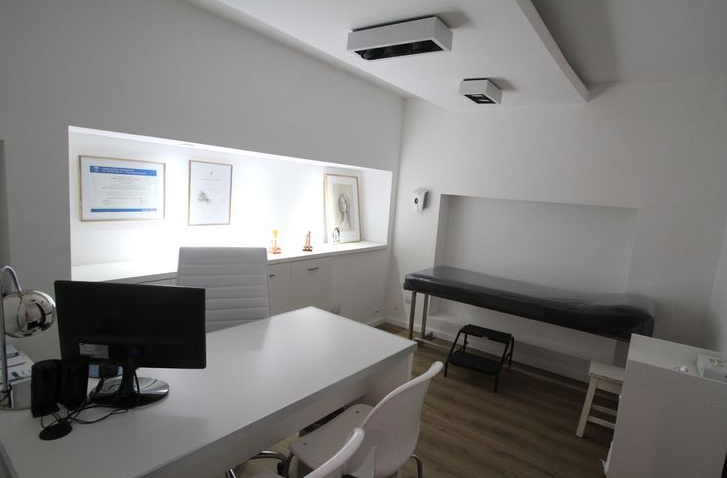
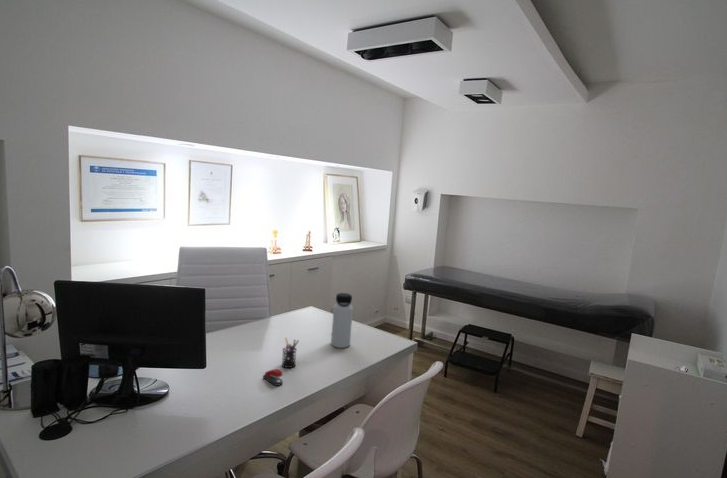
+ pen holder [281,337,300,369]
+ water bottle [330,292,354,349]
+ stapler [262,368,284,387]
